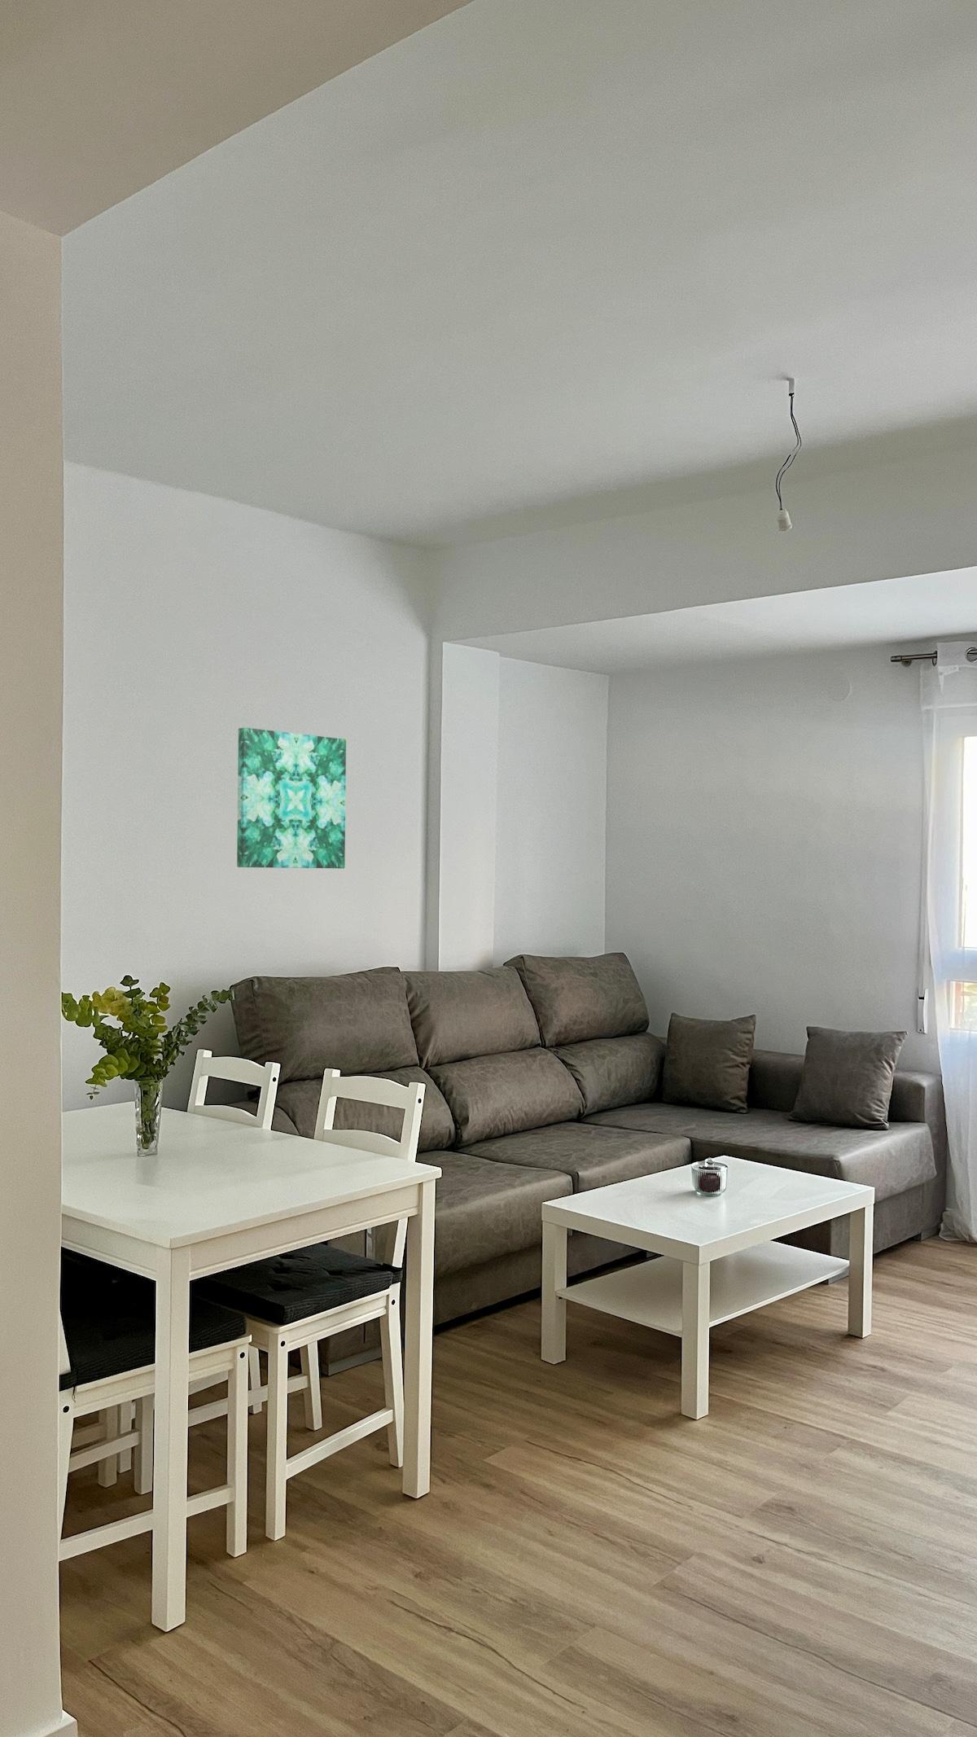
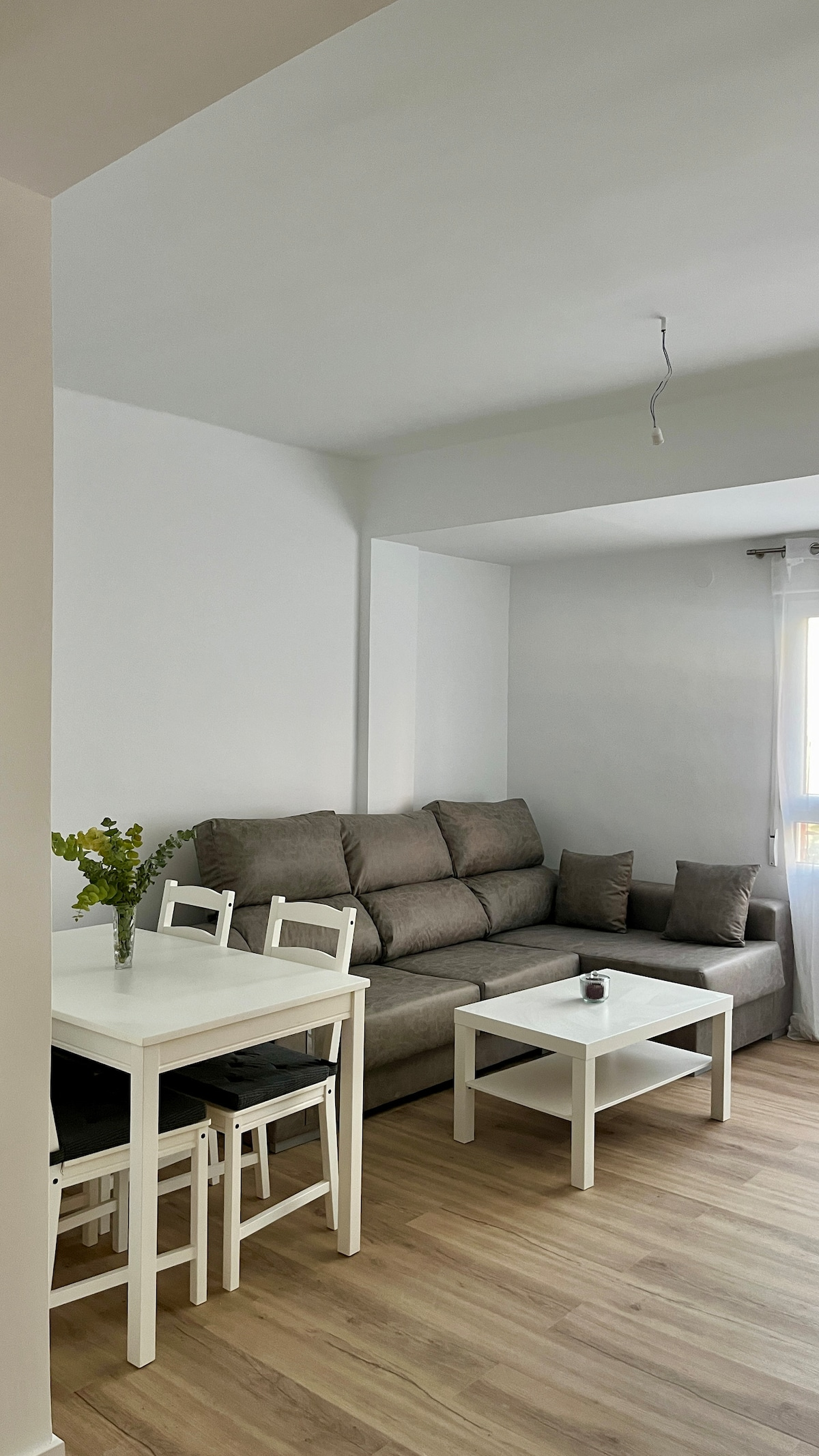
- wall art [236,728,347,870]
